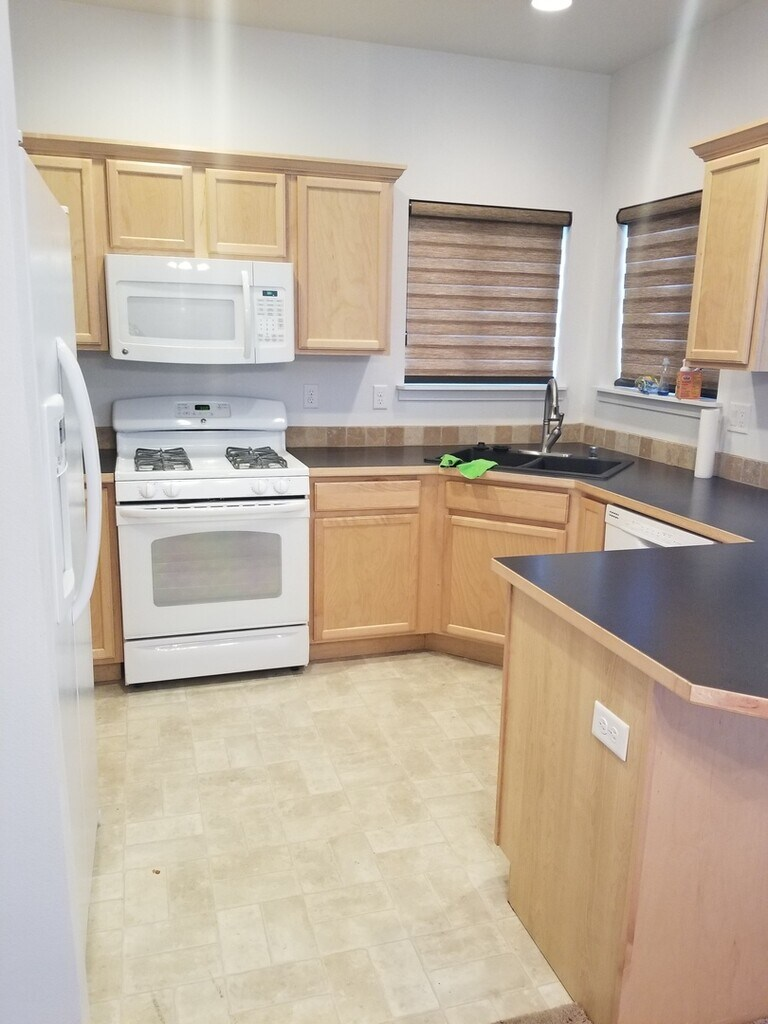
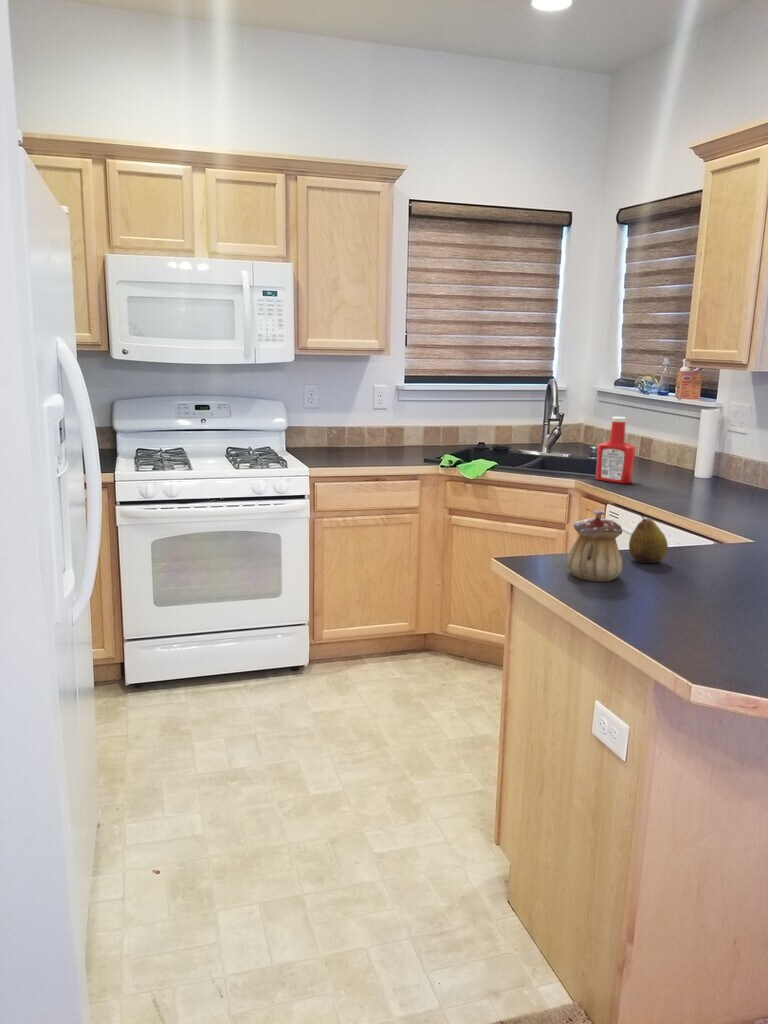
+ fruit [628,511,669,564]
+ teapot [566,509,623,583]
+ soap bottle [594,416,636,484]
